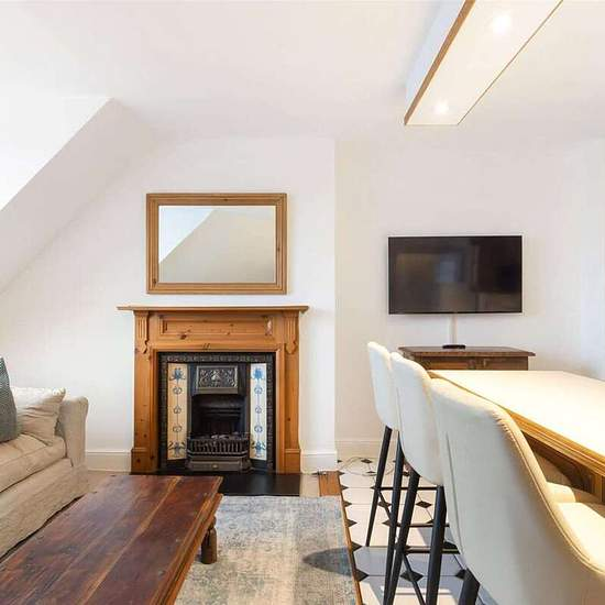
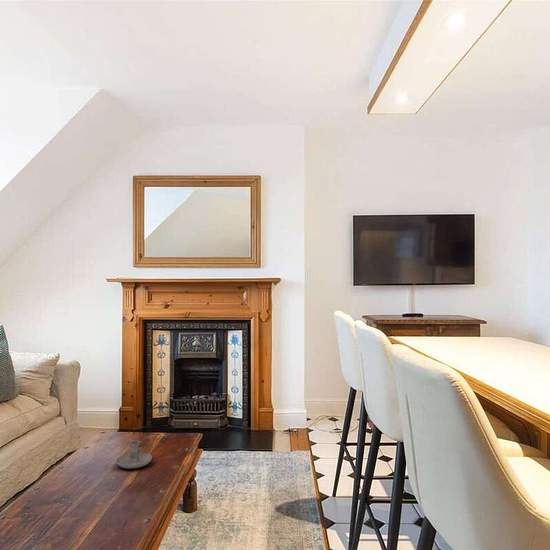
+ candle holder [115,439,153,469]
